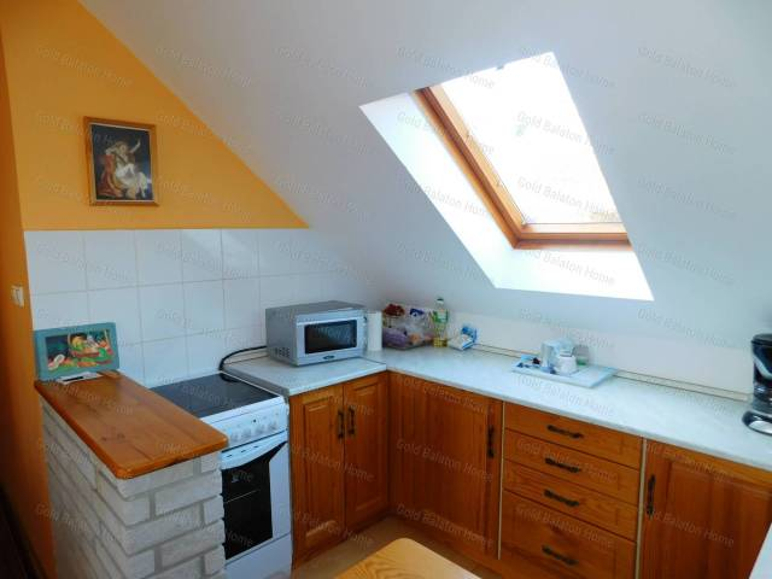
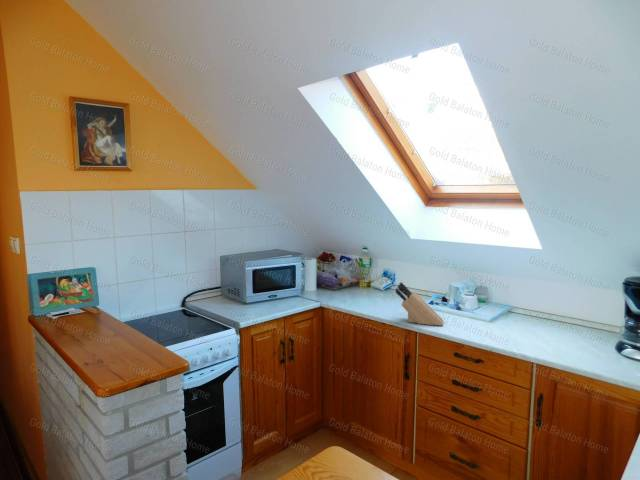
+ knife block [395,281,444,327]
